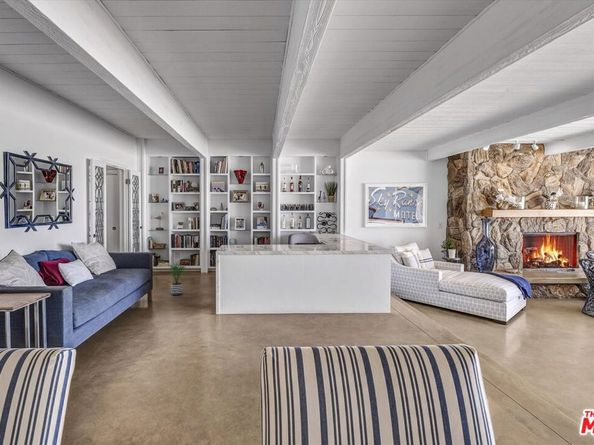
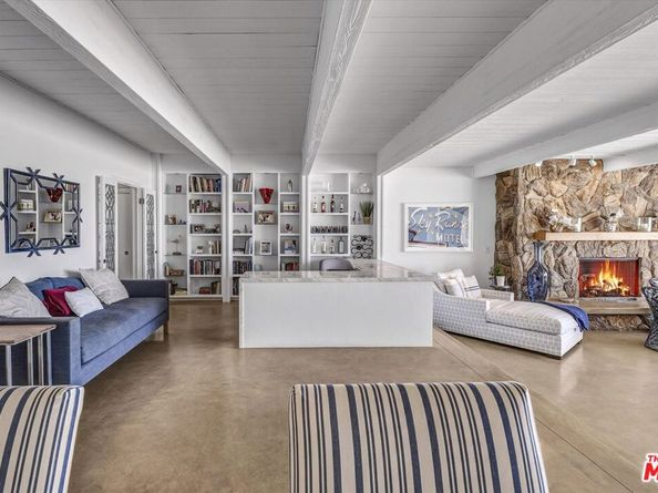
- potted plant [166,263,189,297]
